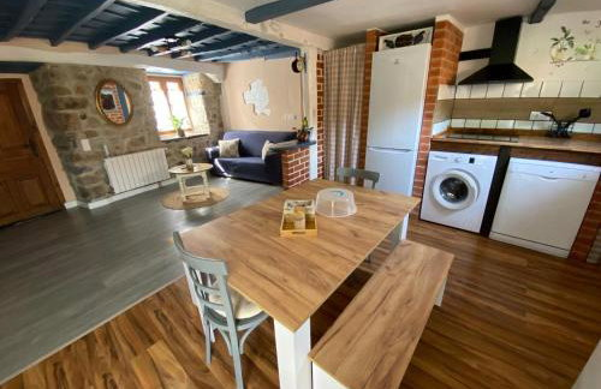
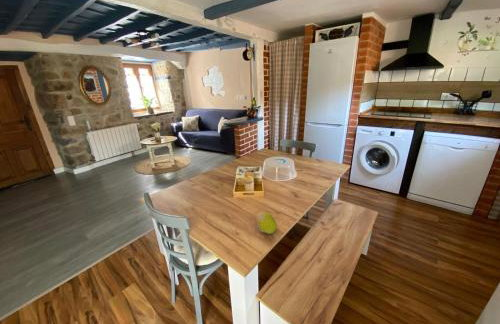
+ fruit [255,212,278,235]
